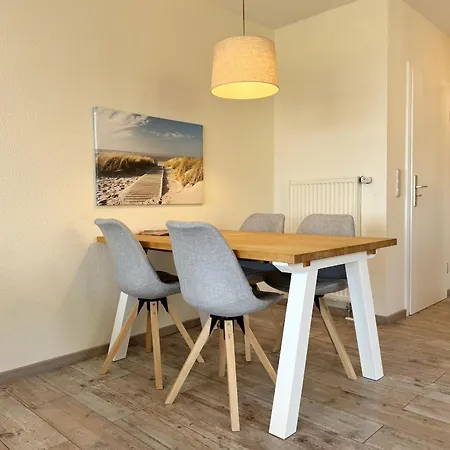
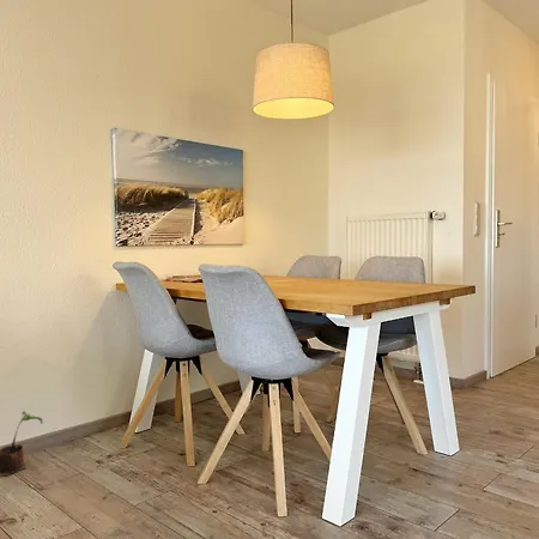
+ potted plant [0,410,44,477]
